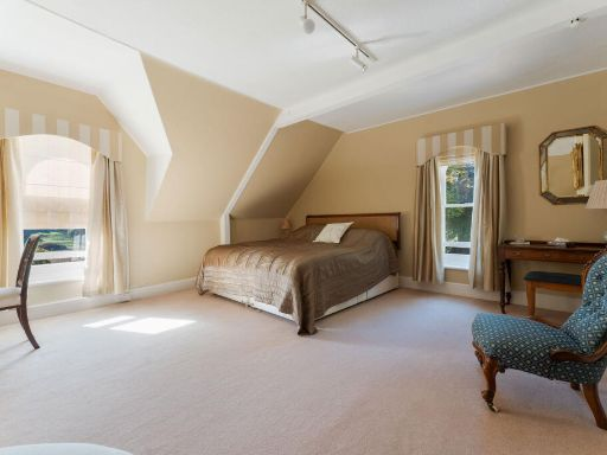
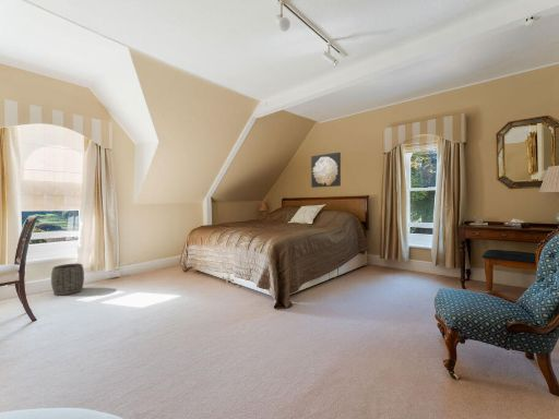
+ wall art [310,152,342,189]
+ woven basket [50,263,85,297]
